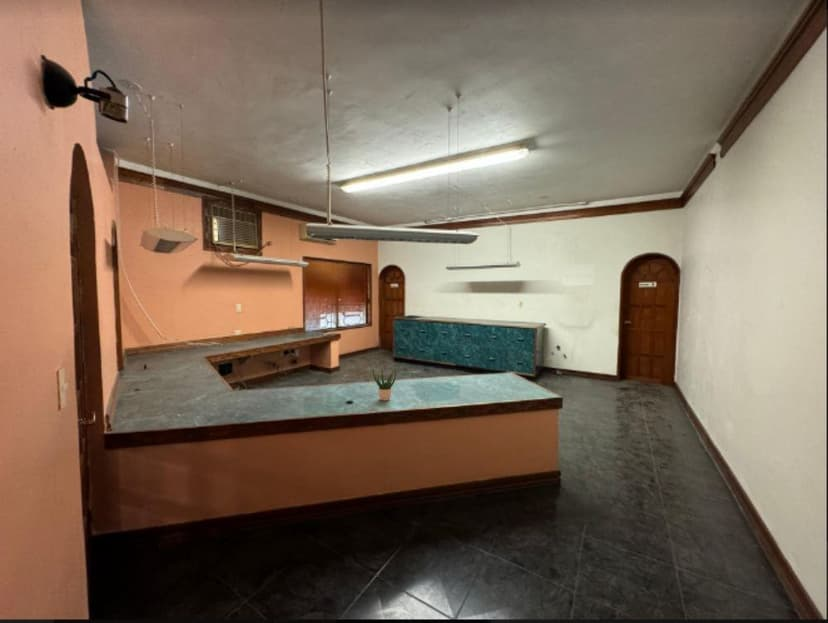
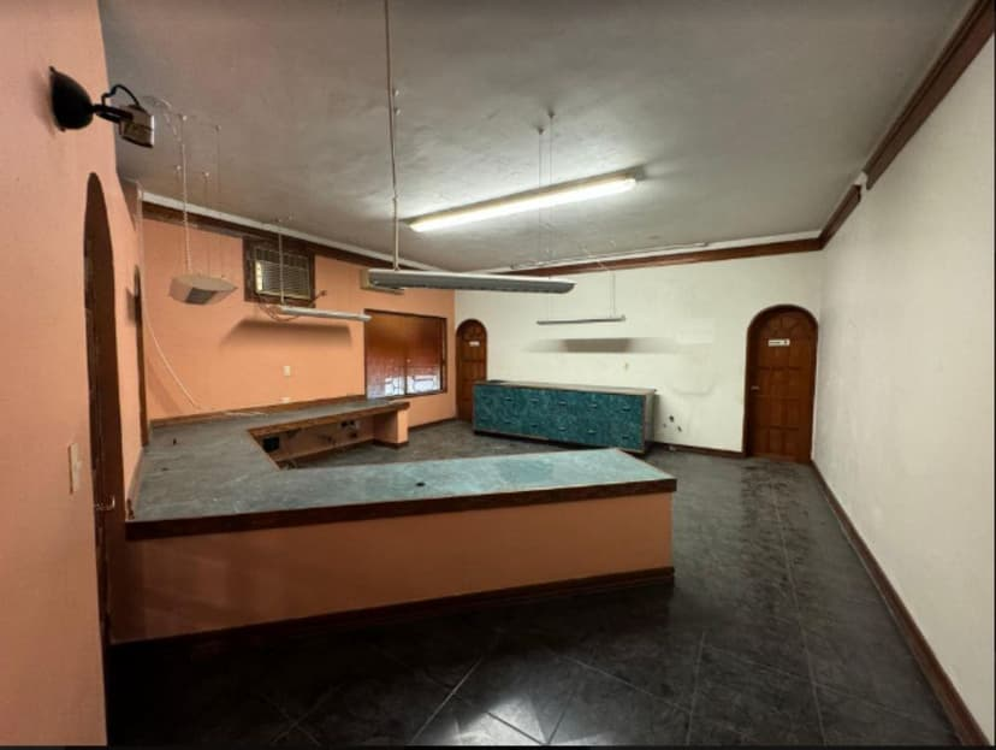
- potted plant [372,365,397,402]
